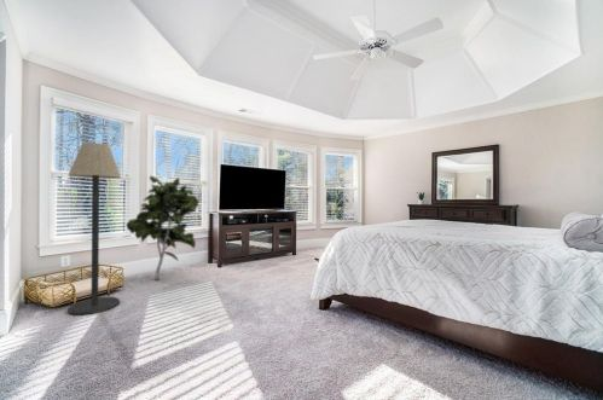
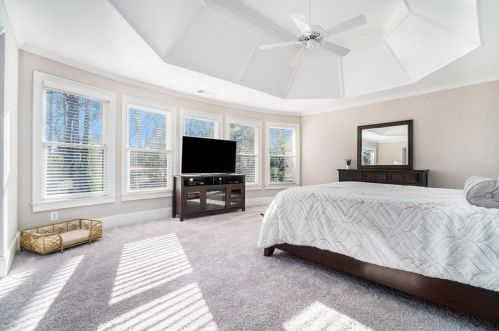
- floor lamp [66,141,122,317]
- indoor plant [124,175,199,282]
